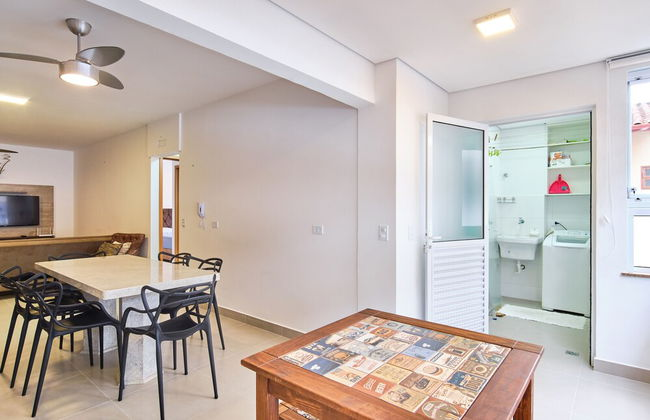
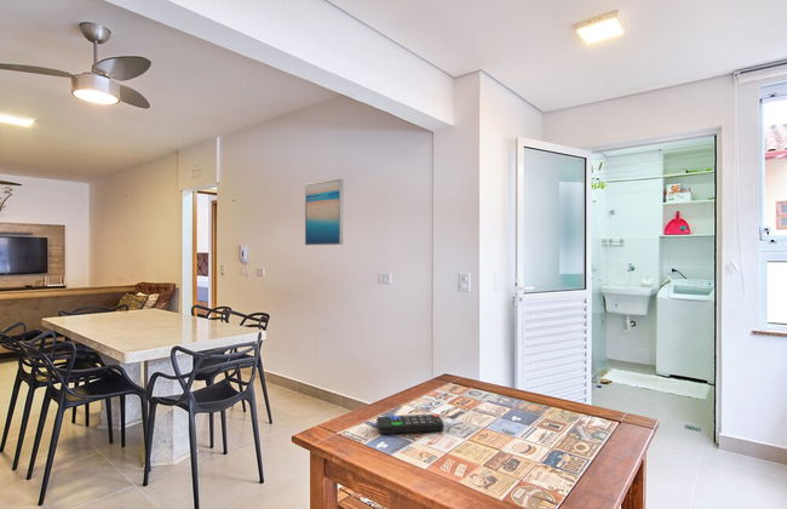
+ remote control [375,413,446,435]
+ wall art [304,178,344,246]
